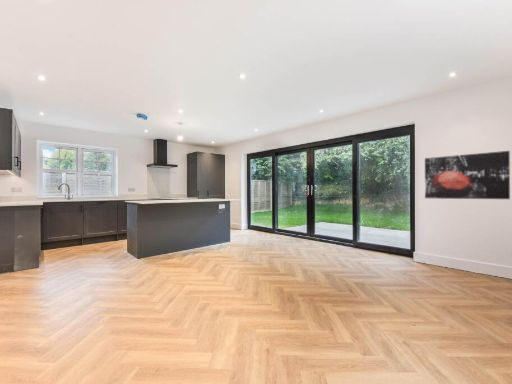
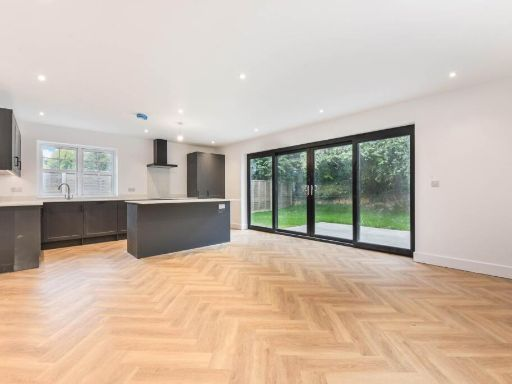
- wall art [424,150,511,200]
